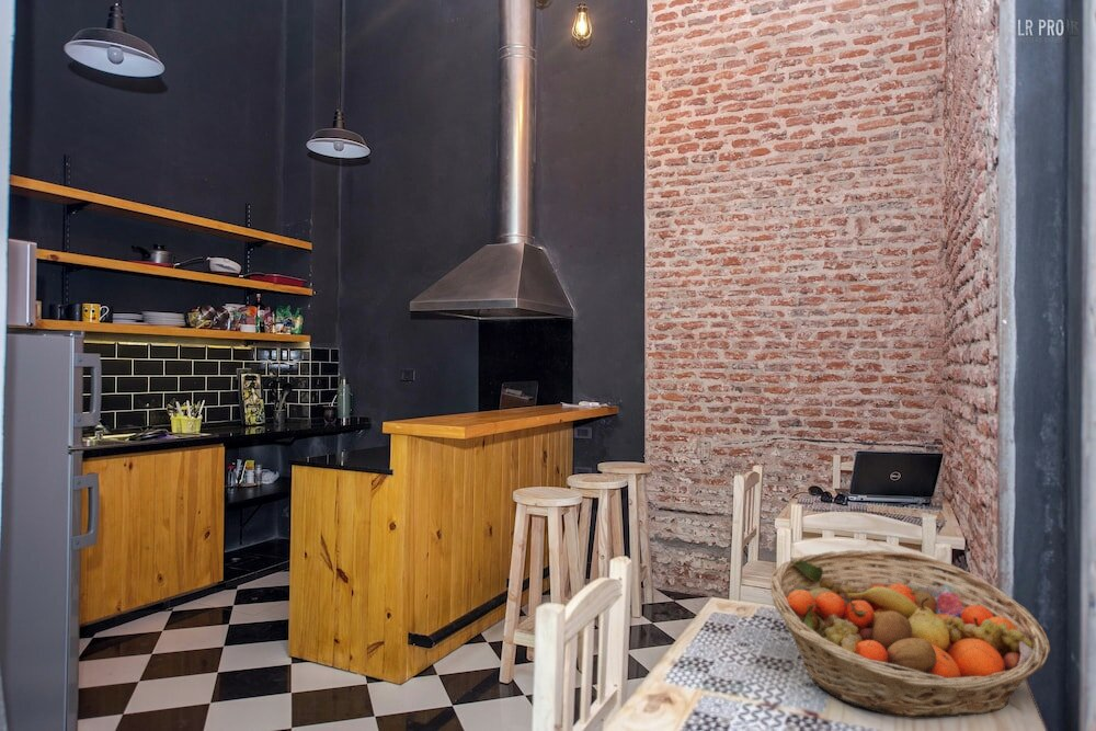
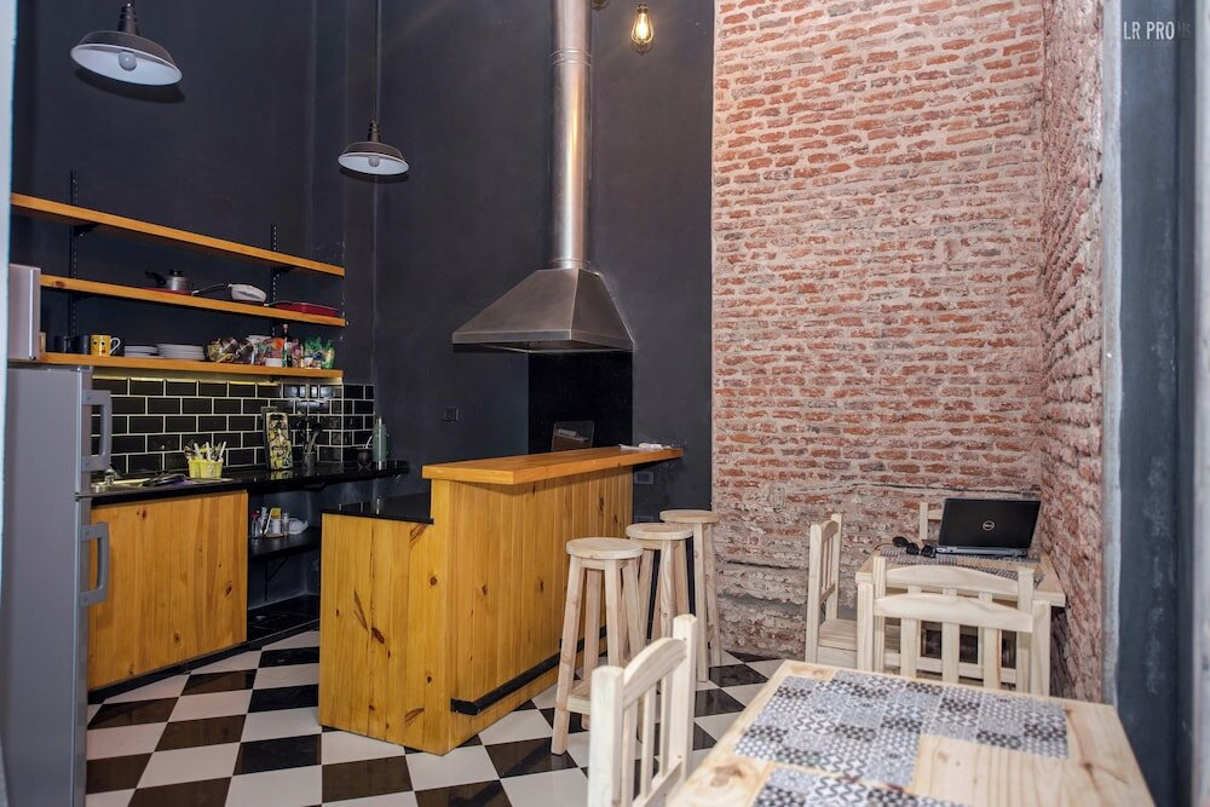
- fruit basket [769,549,1052,720]
